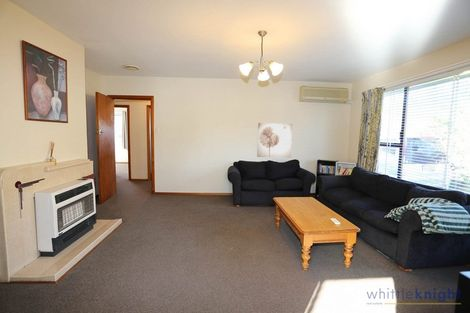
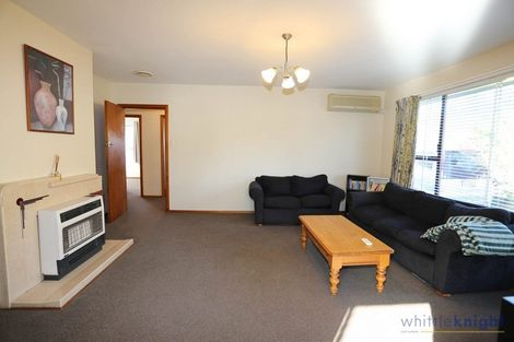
- wall art [256,122,293,159]
